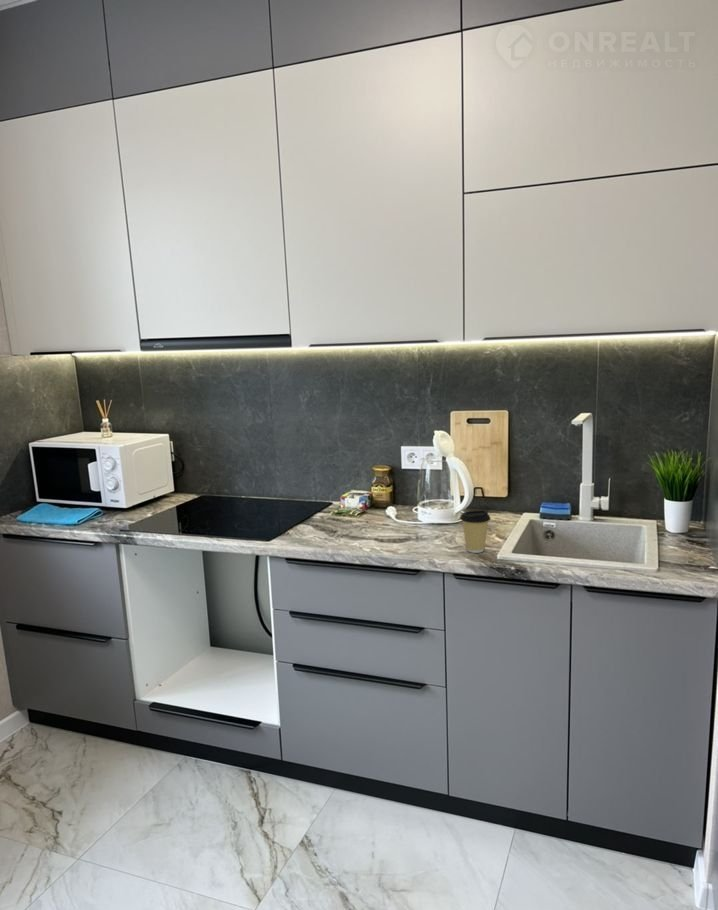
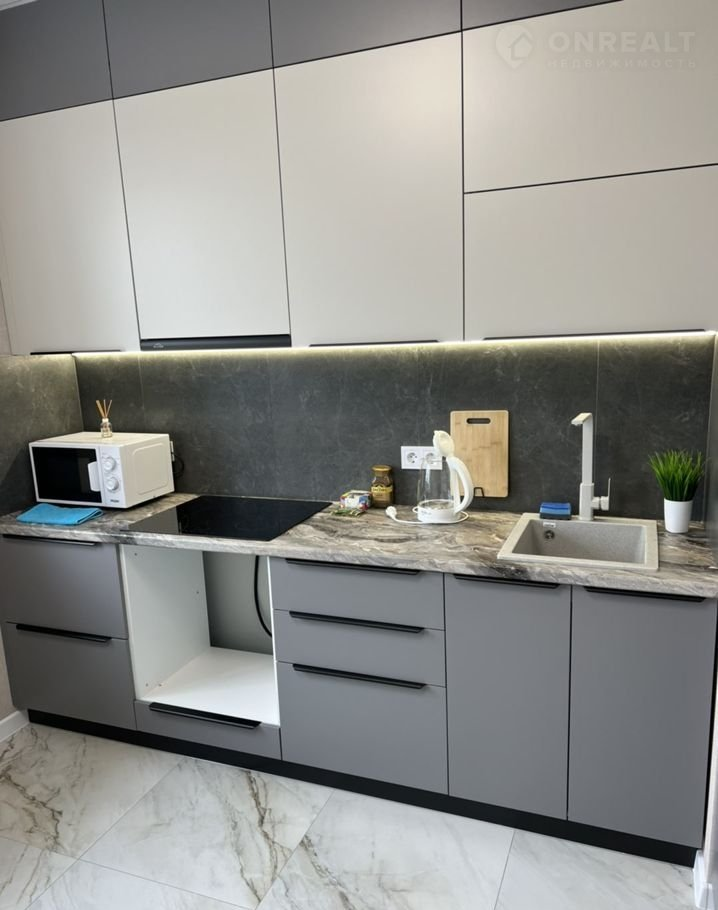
- coffee cup [459,509,492,554]
